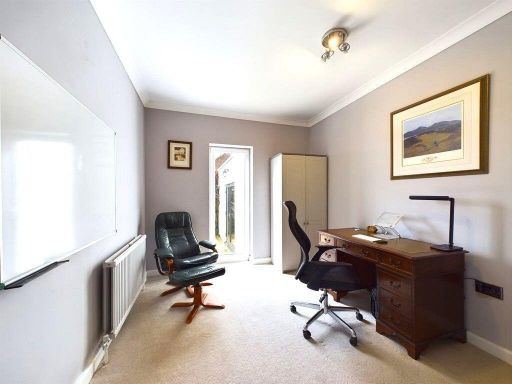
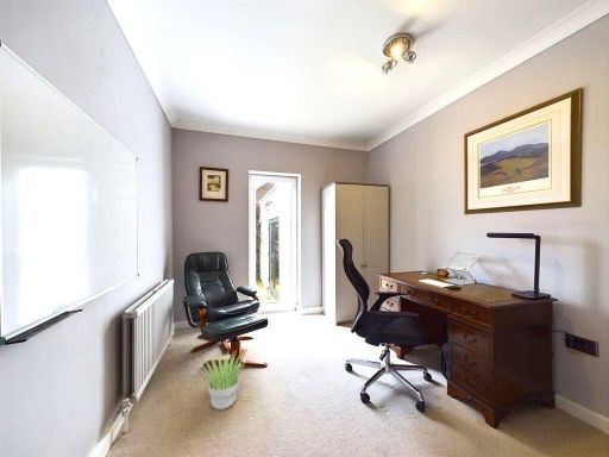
+ potted plant [199,351,247,411]
